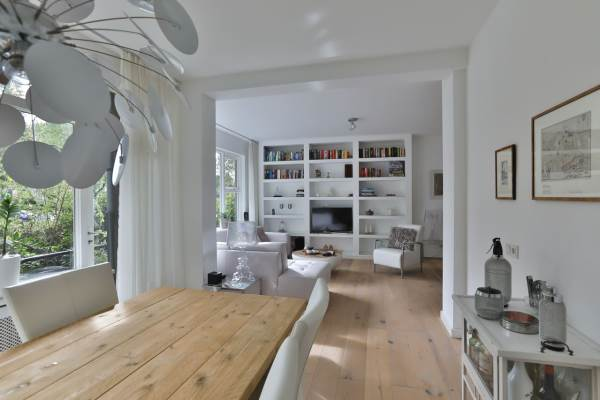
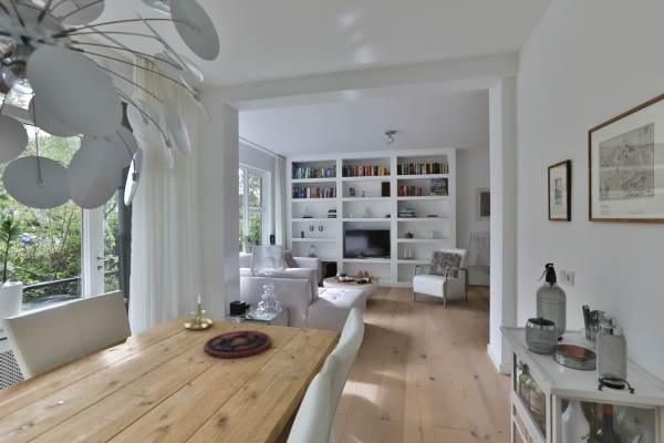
+ plate [203,330,272,359]
+ candle holder [184,293,214,331]
